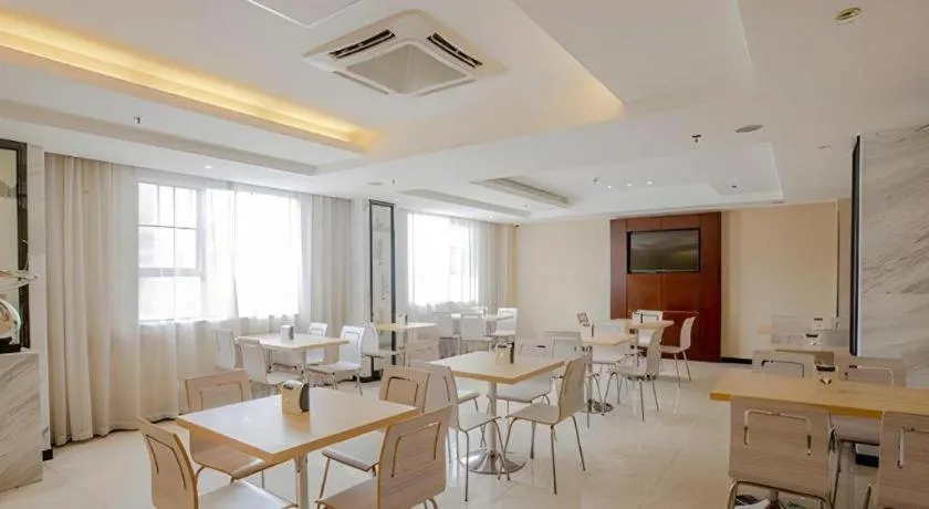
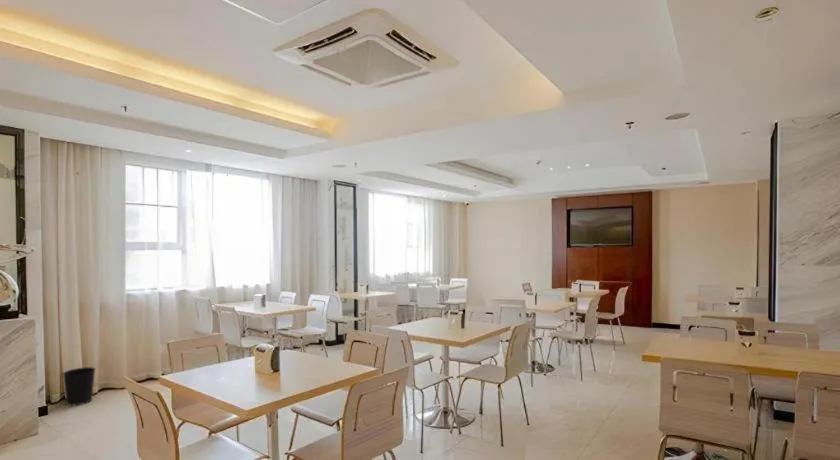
+ wastebasket [62,366,96,407]
